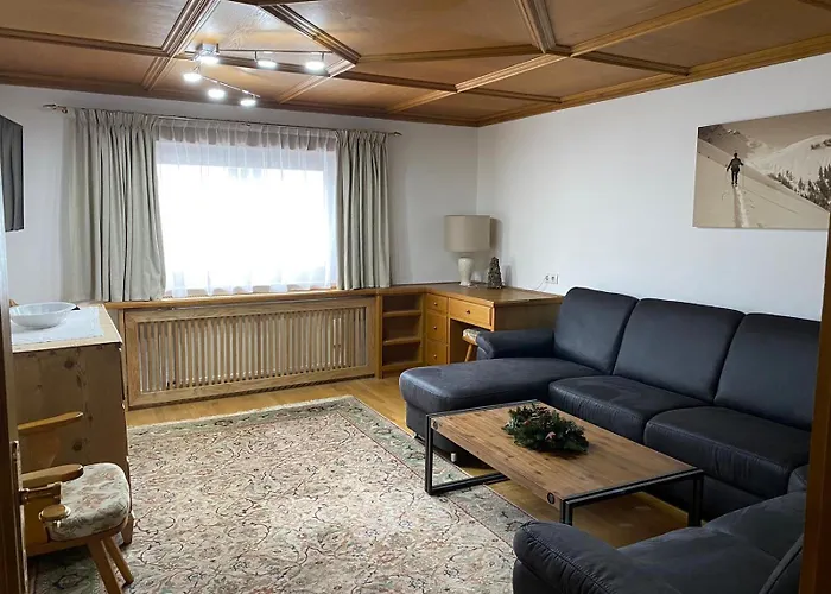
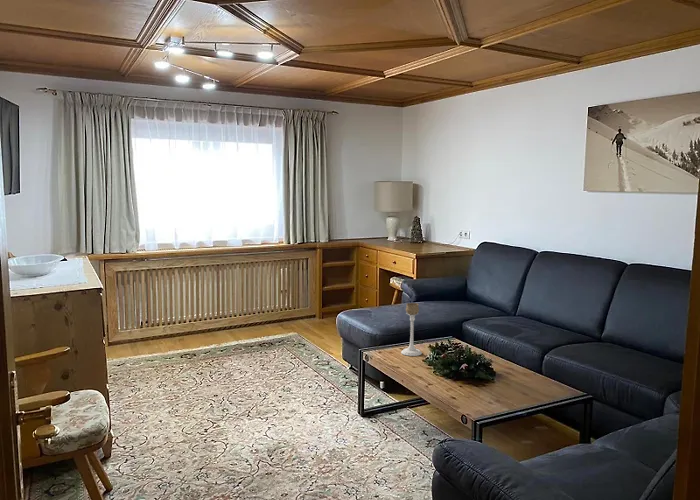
+ candle holder [400,302,423,357]
